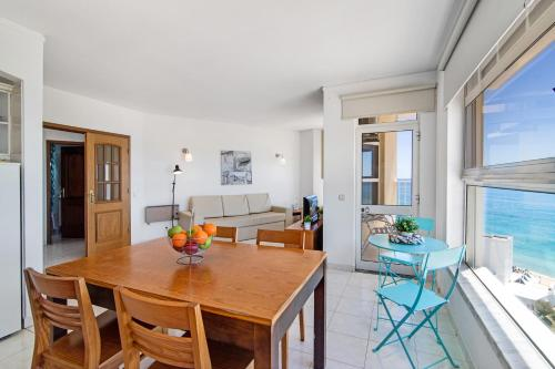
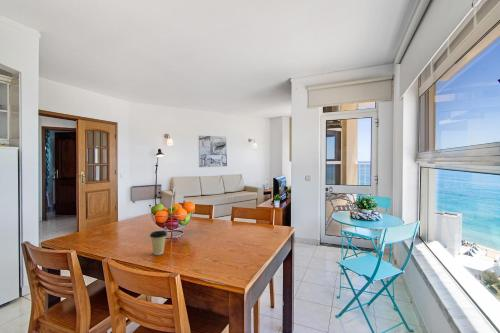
+ coffee cup [149,229,168,256]
